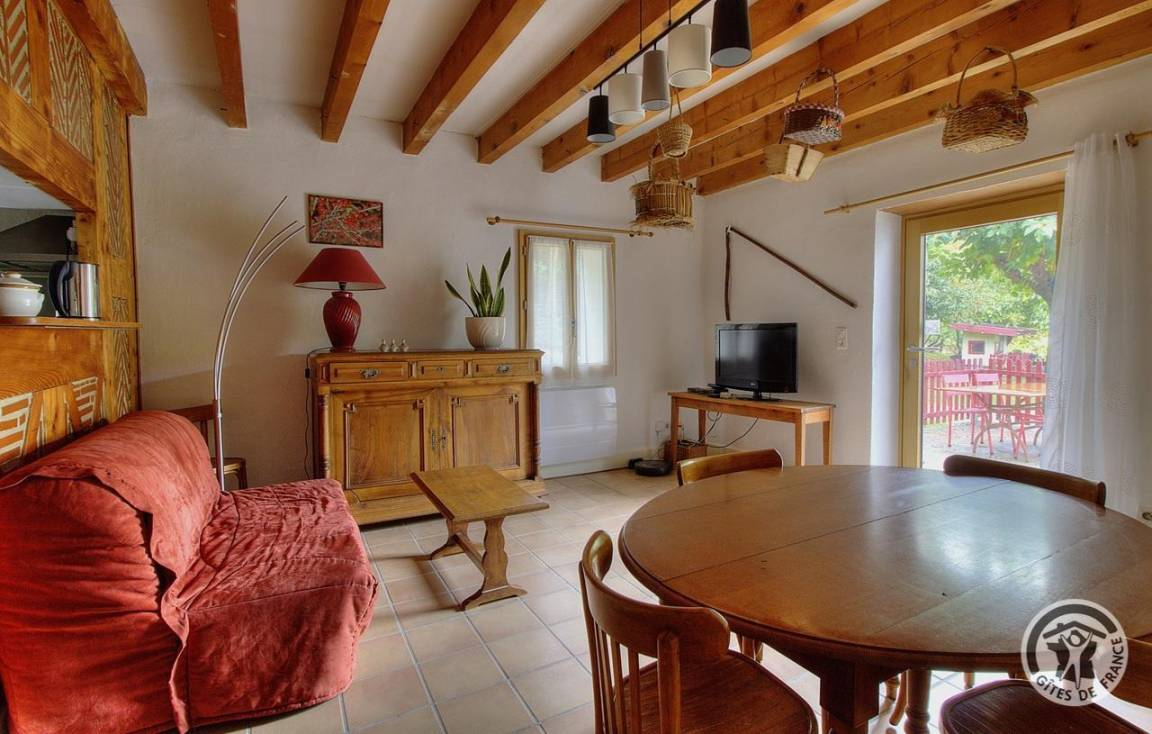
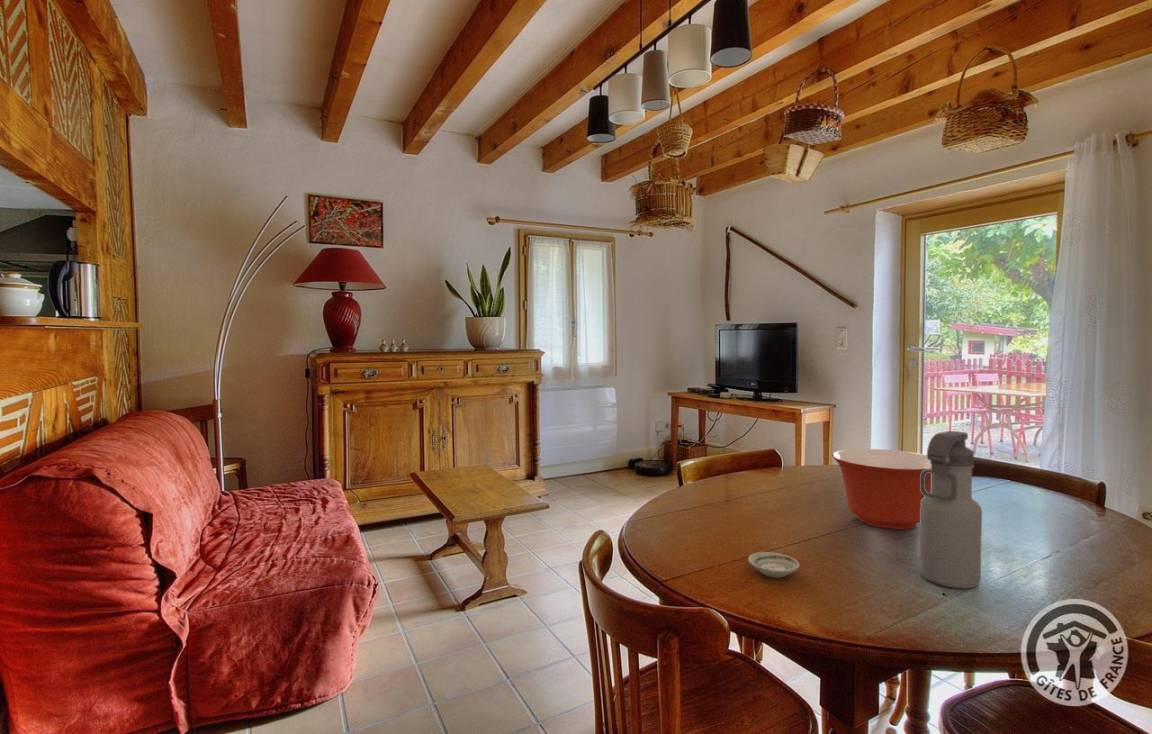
+ saucer [747,551,801,578]
+ mixing bowl [831,448,931,530]
+ water bottle [918,430,983,589]
